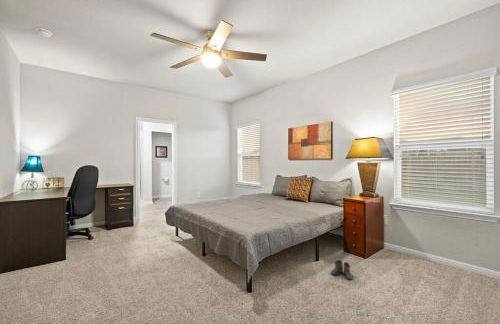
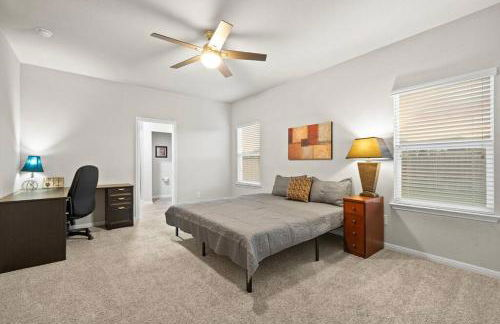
- boots [330,259,354,281]
